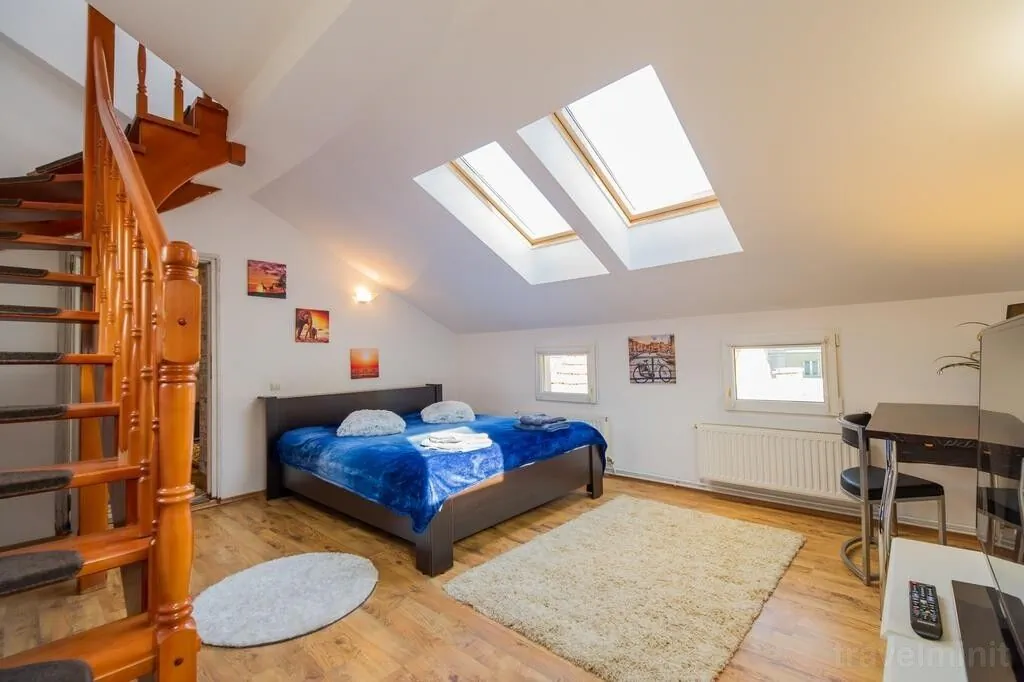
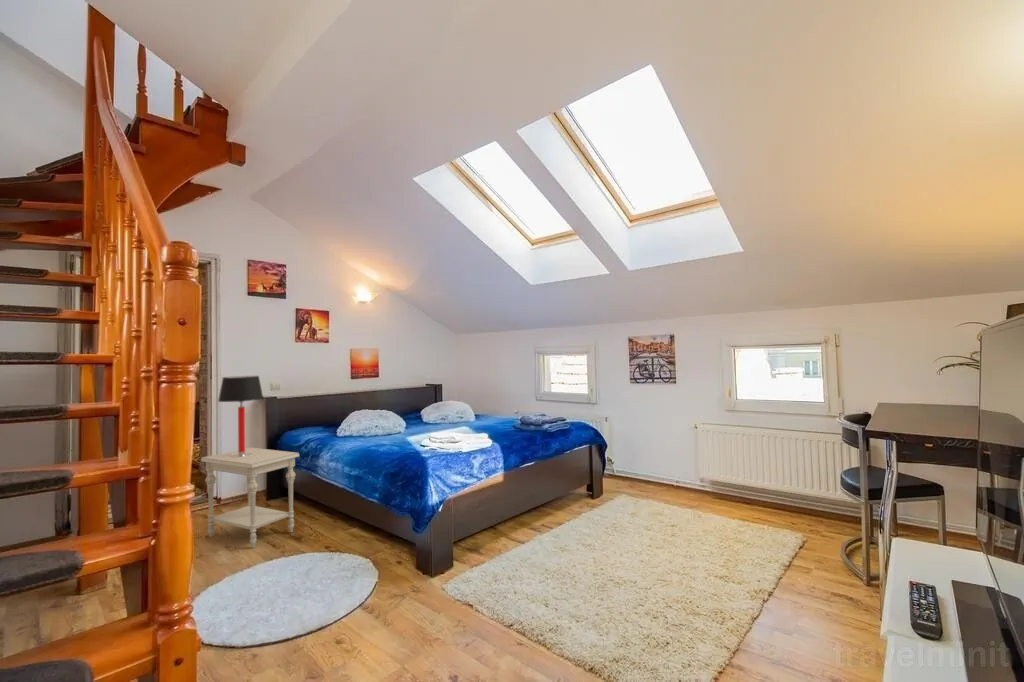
+ table lamp [217,375,265,457]
+ side table [200,446,300,549]
